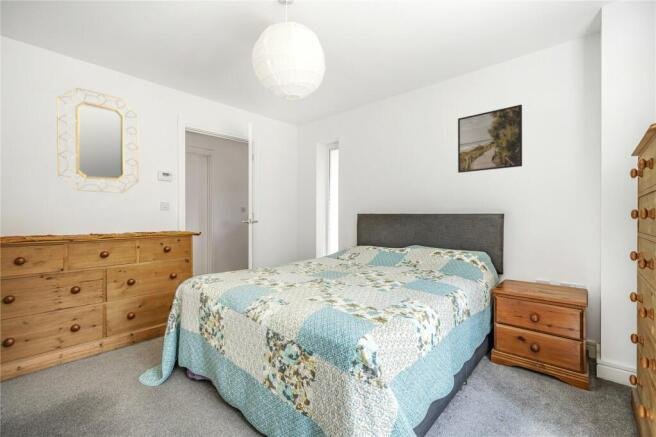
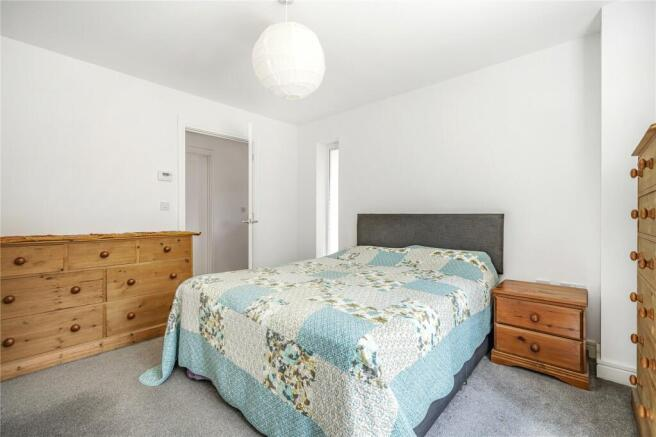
- home mirror [56,87,140,194]
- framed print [457,103,523,174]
